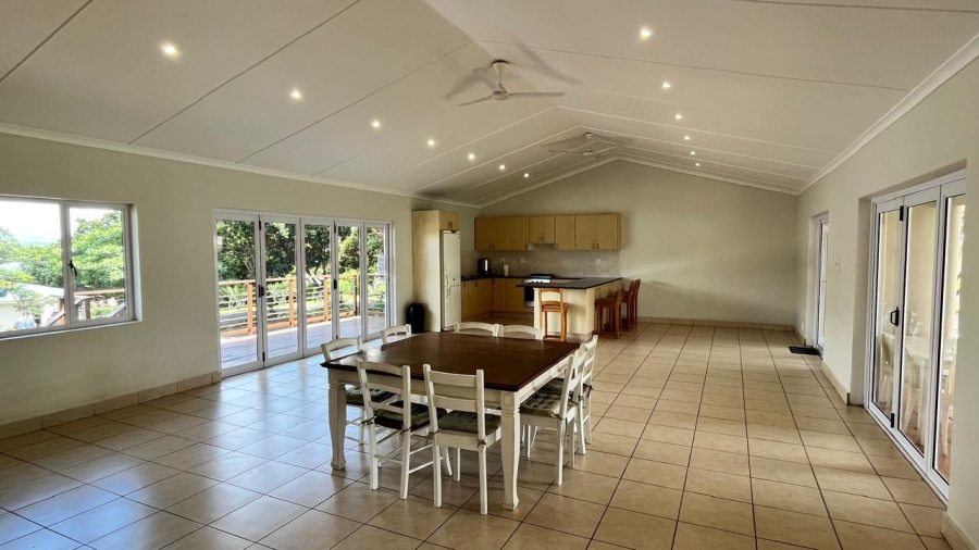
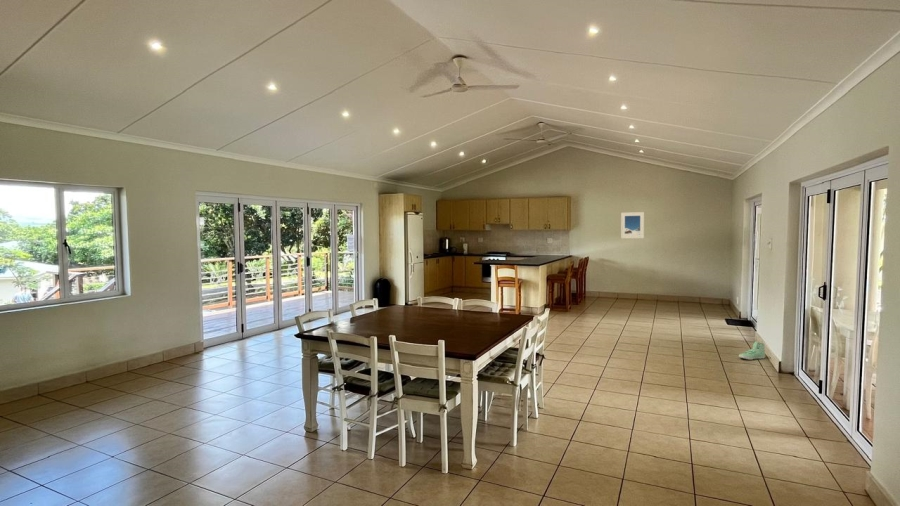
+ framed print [620,211,645,239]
+ sneaker [738,340,766,361]
